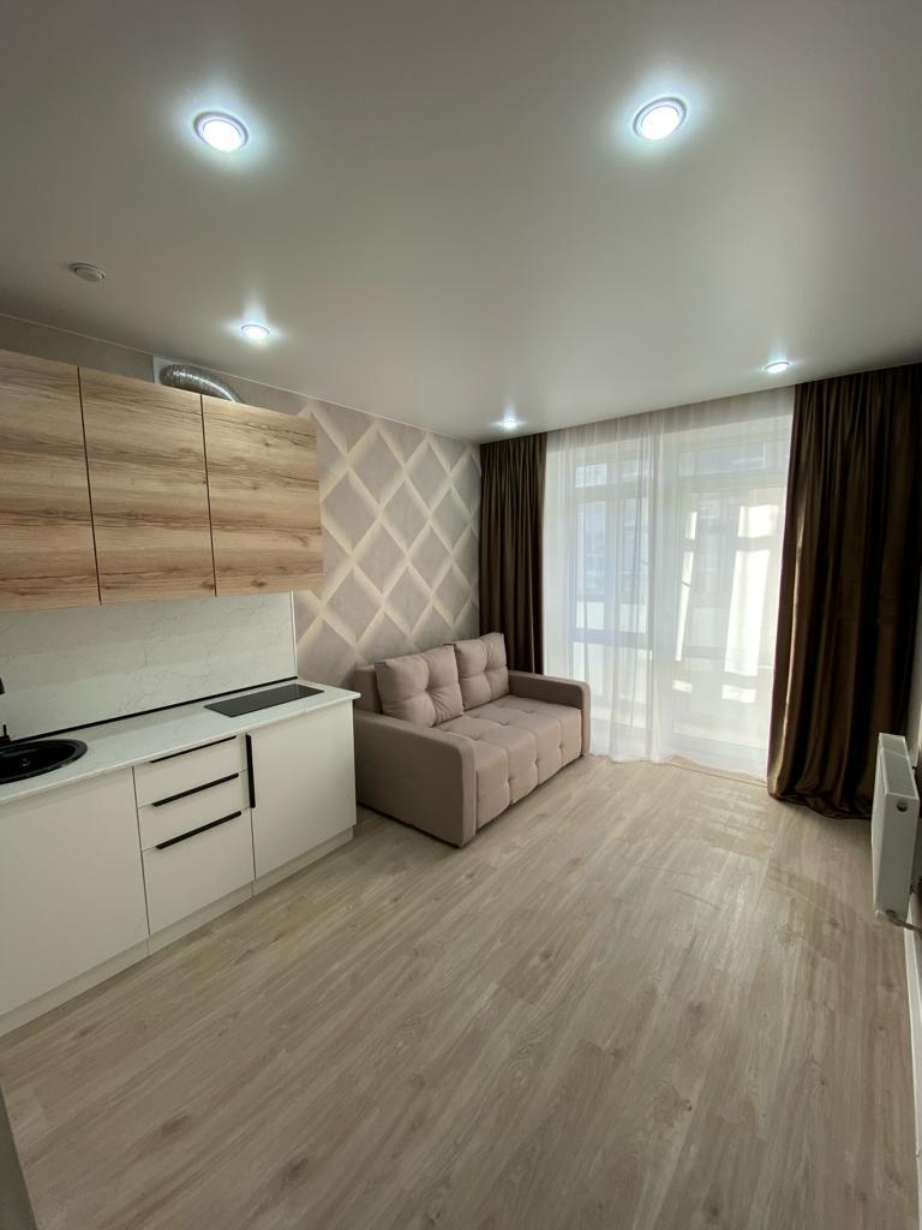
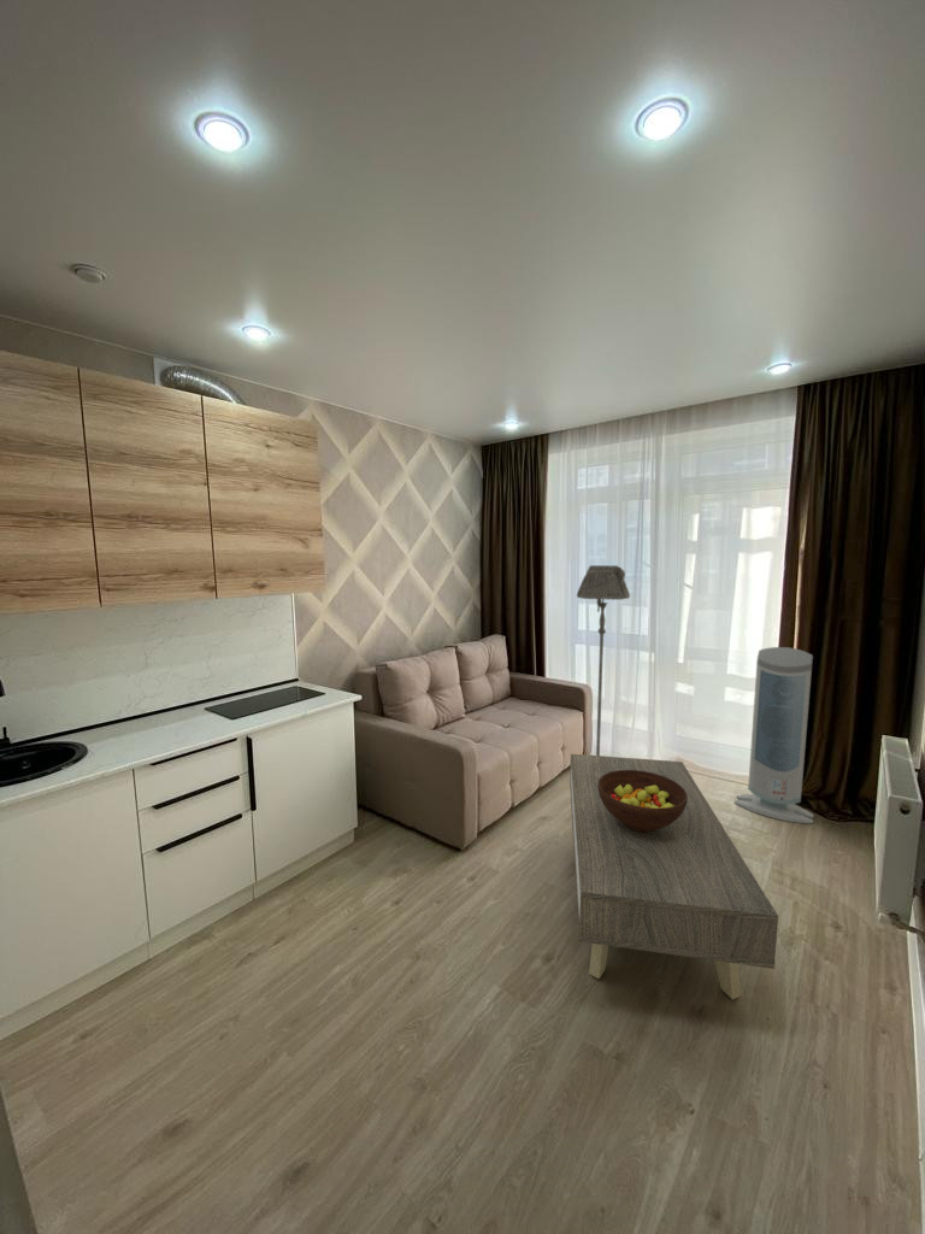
+ fruit bowl [597,770,688,833]
+ floor lamp [576,564,631,756]
+ coffee table [568,753,779,1000]
+ air purifier [733,646,815,824]
